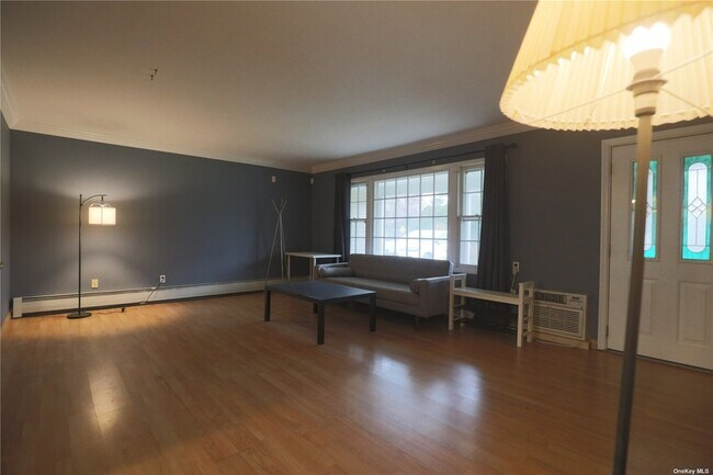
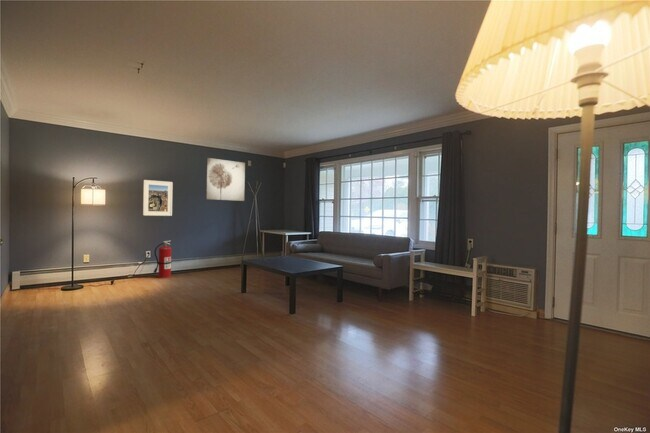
+ wall art [205,157,246,202]
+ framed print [142,179,174,217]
+ fire extinguisher [153,240,172,279]
